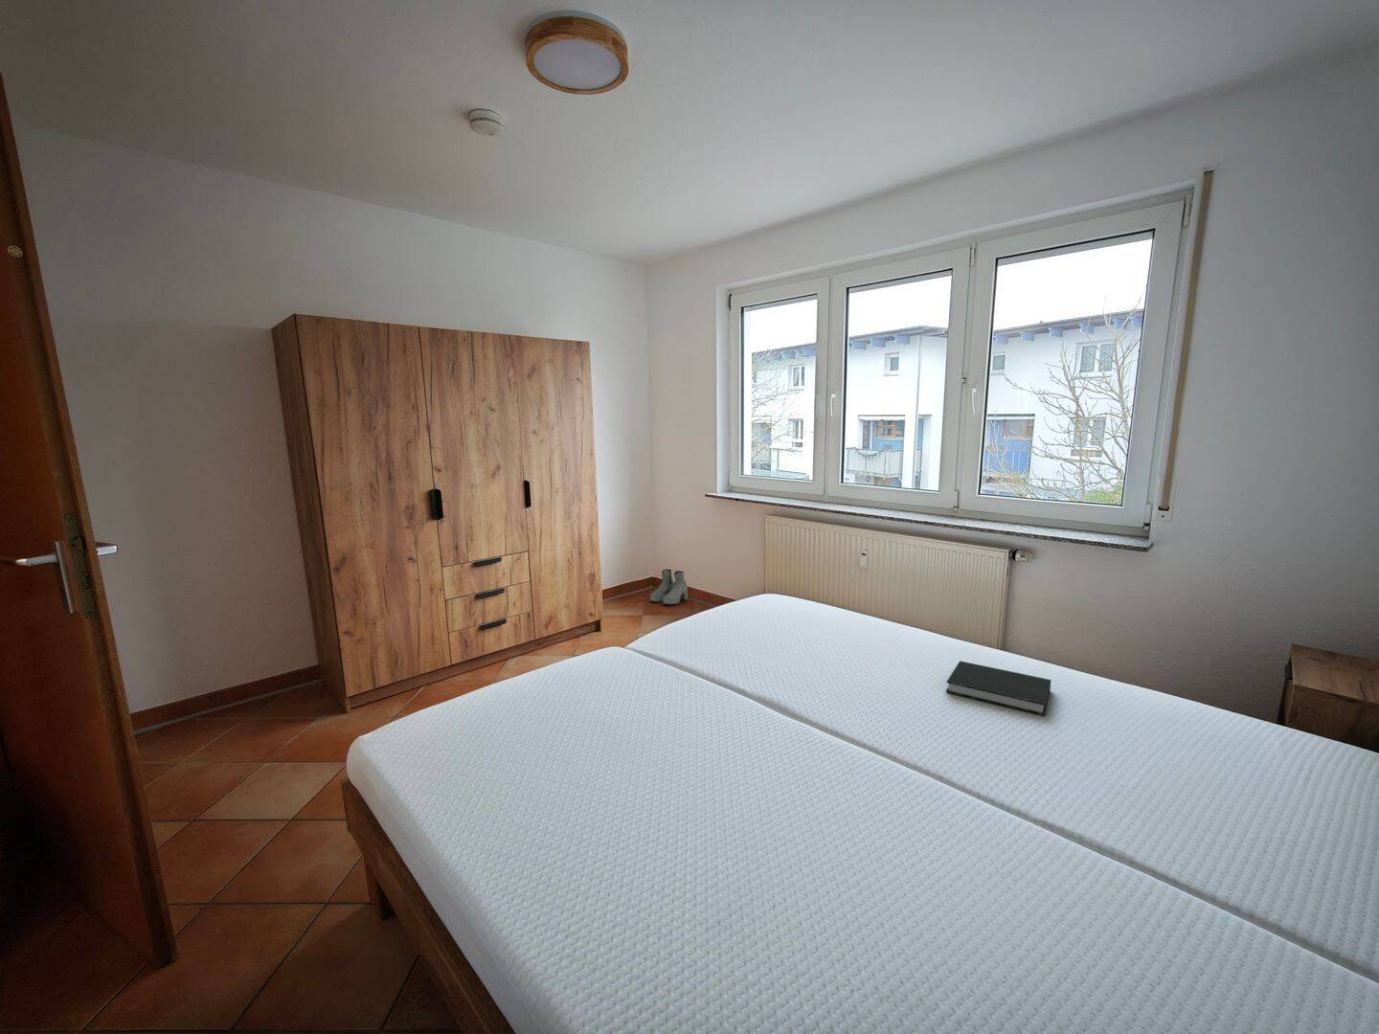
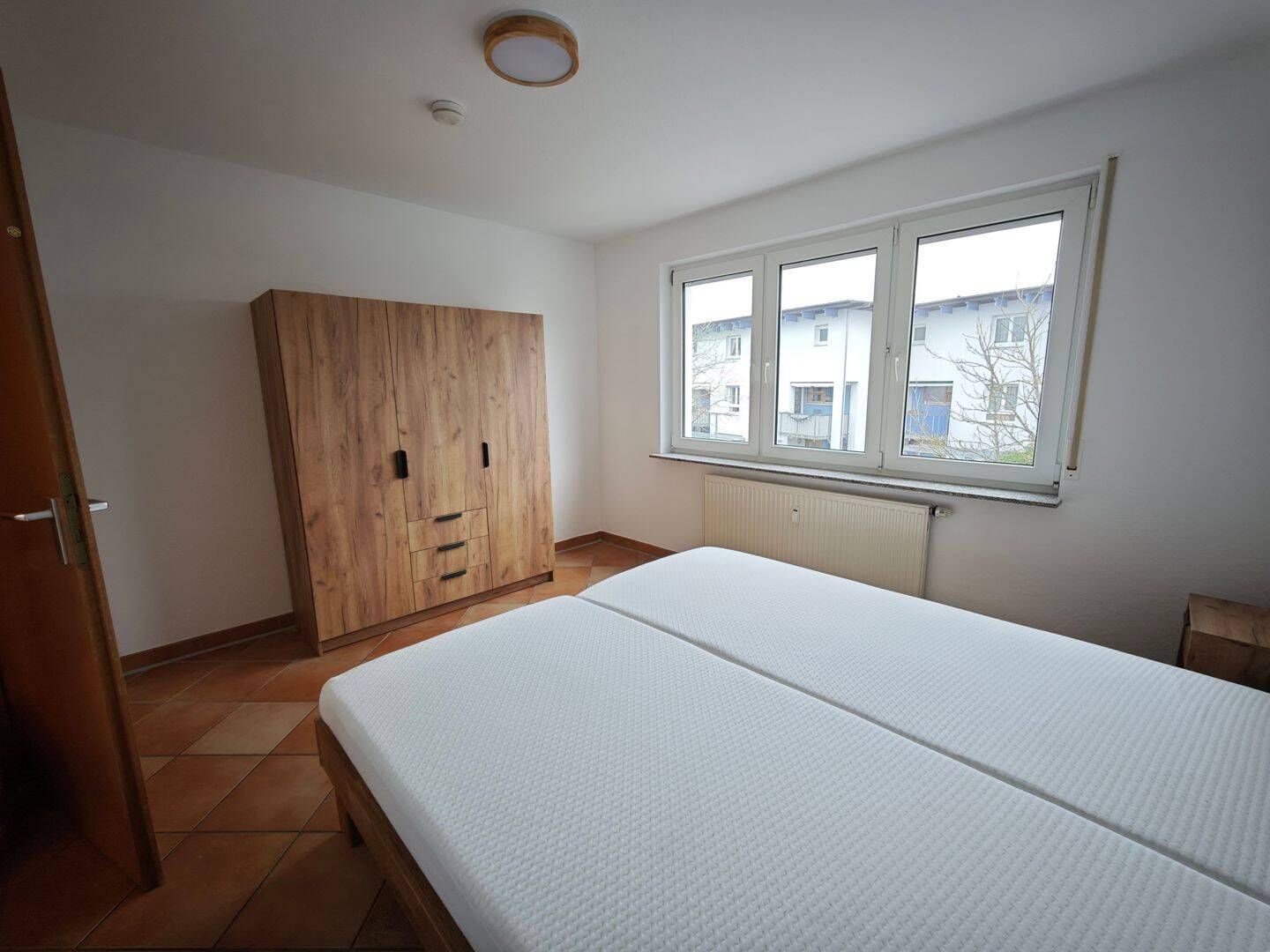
- book [945,660,1051,716]
- boots [649,569,688,605]
